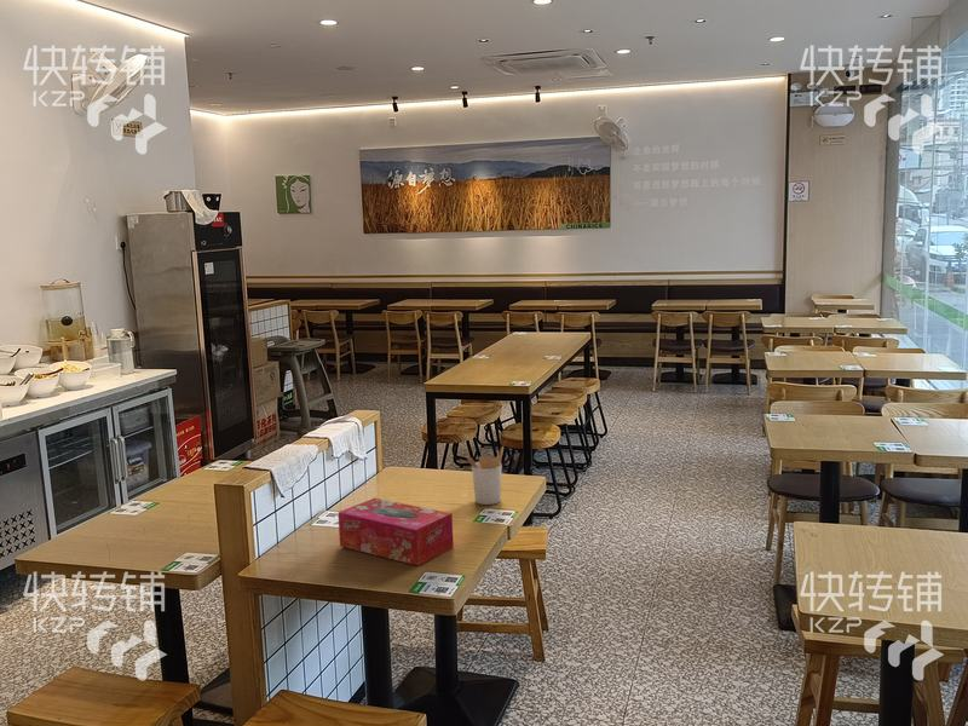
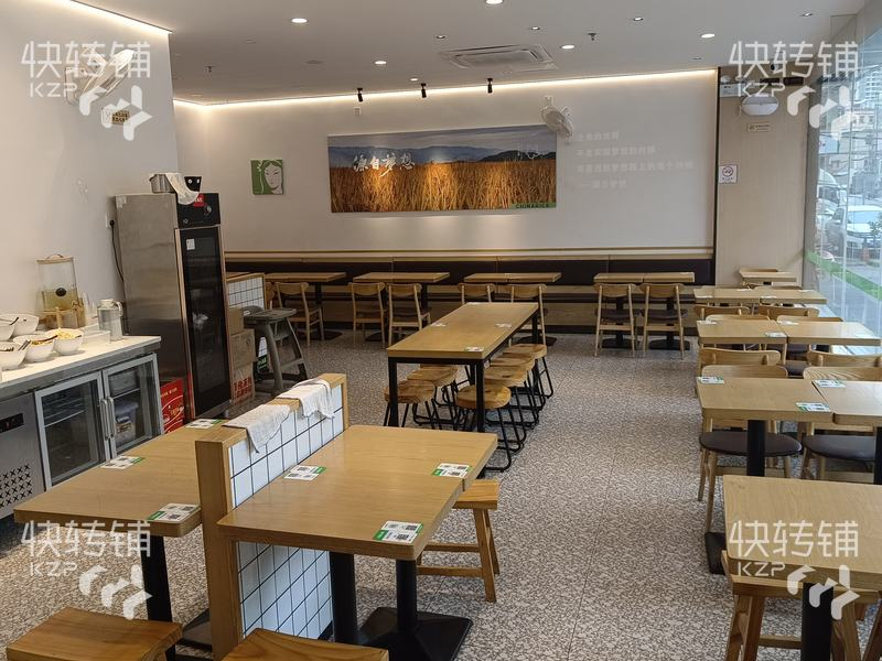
- tissue box [336,497,455,566]
- utensil holder [465,445,505,506]
